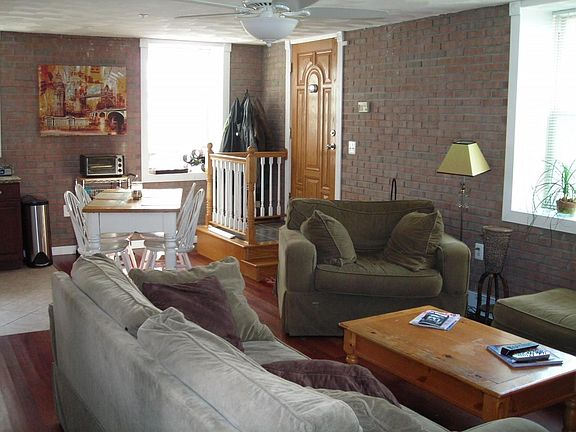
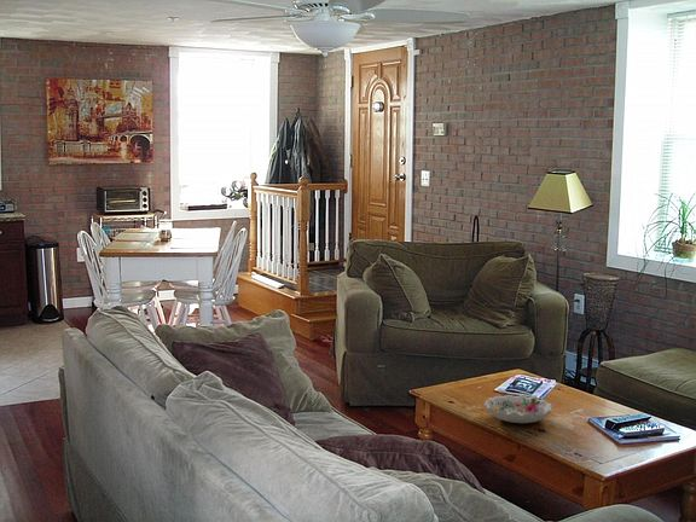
+ decorative bowl [483,394,553,424]
